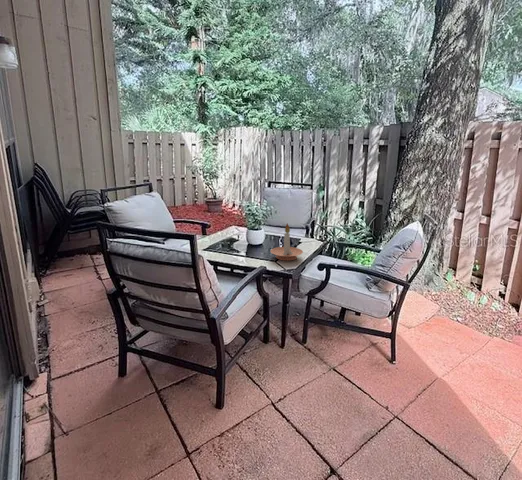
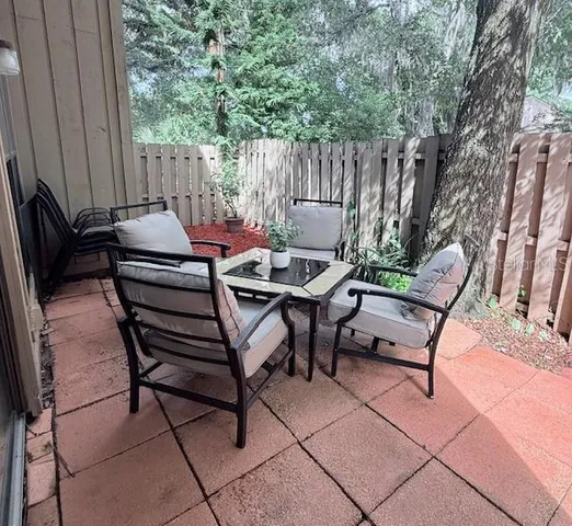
- candle holder [270,222,304,261]
